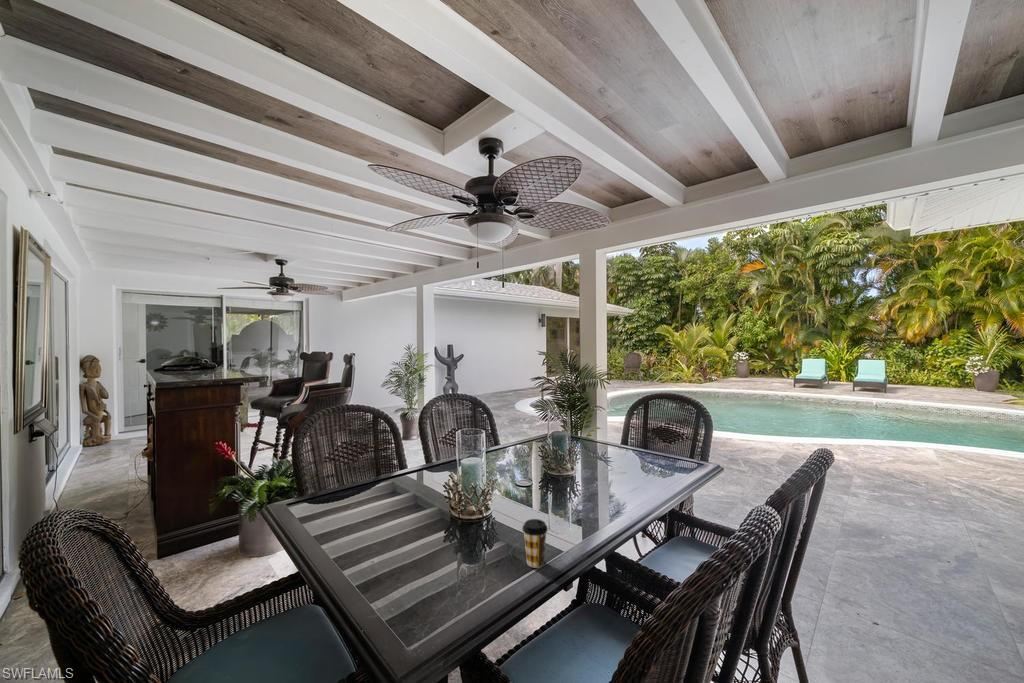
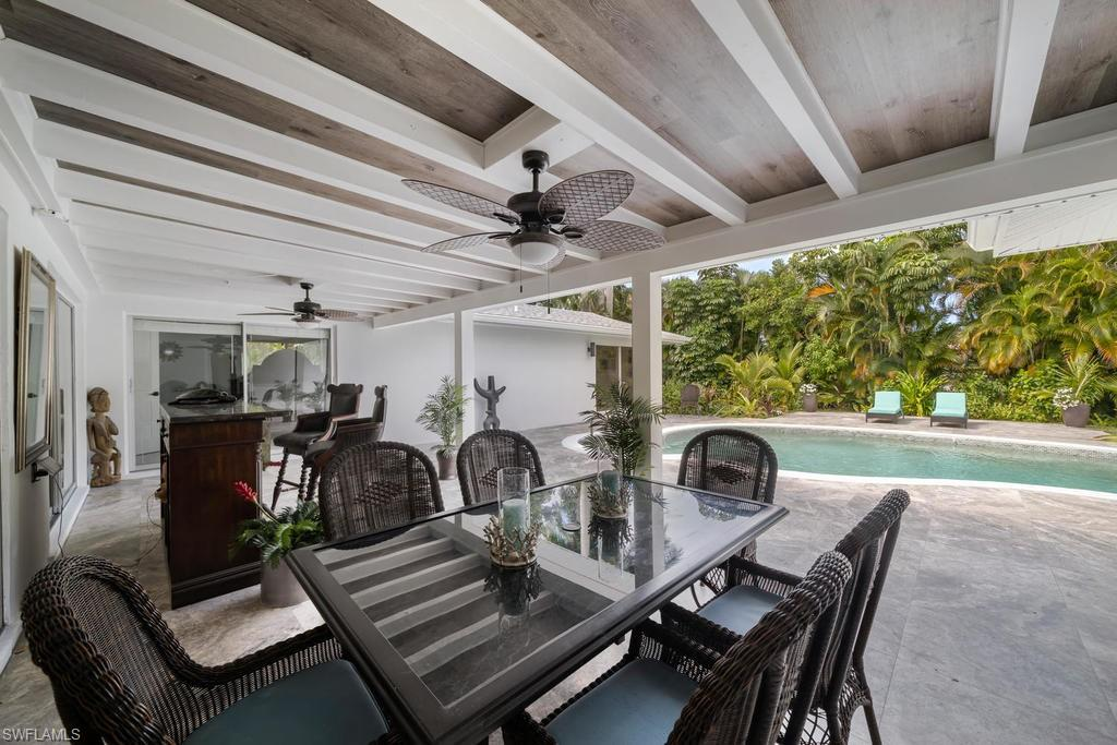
- coffee cup [521,518,549,569]
